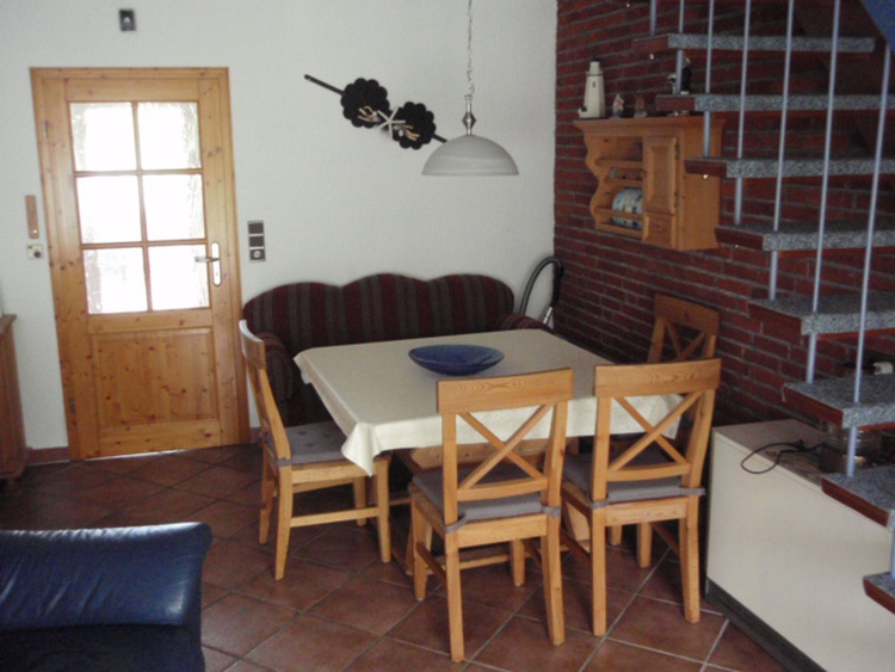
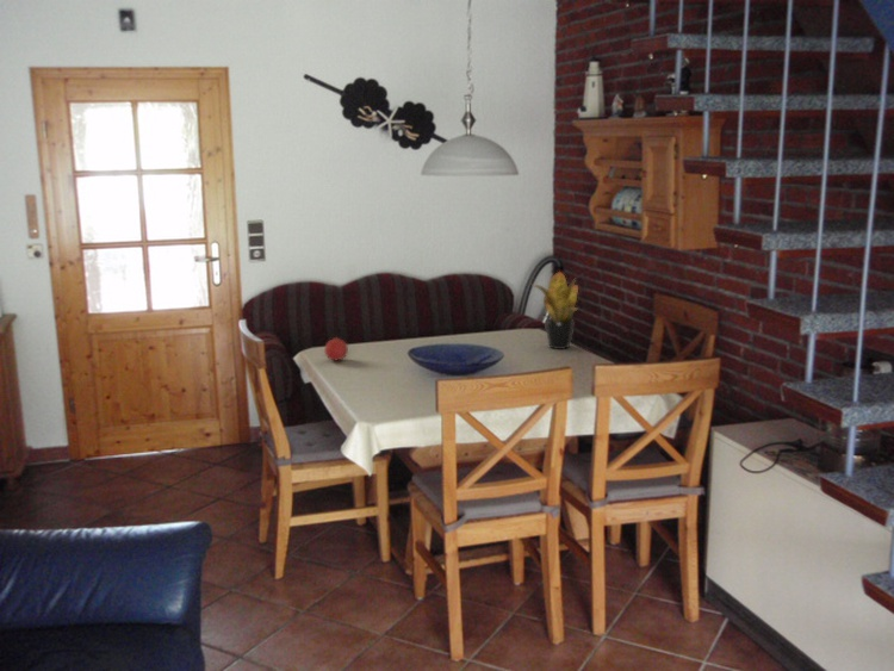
+ potted plant [530,269,579,350]
+ fruit [323,336,349,362]
